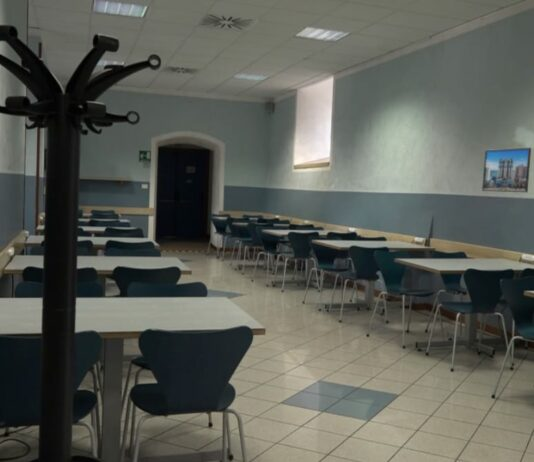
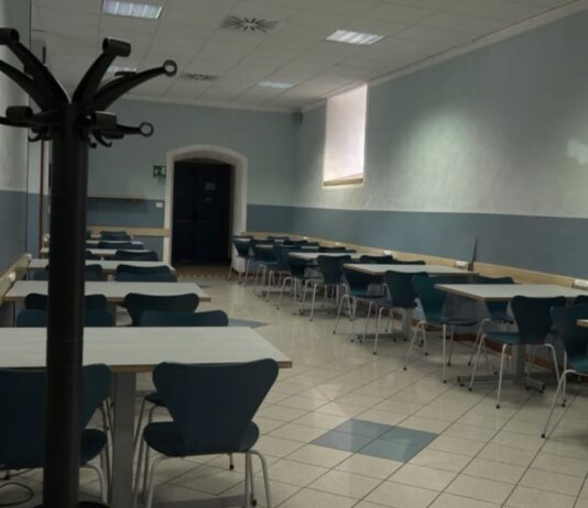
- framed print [481,146,532,193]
